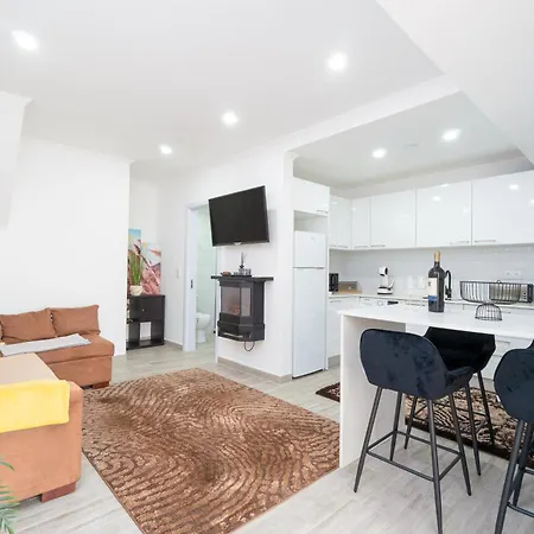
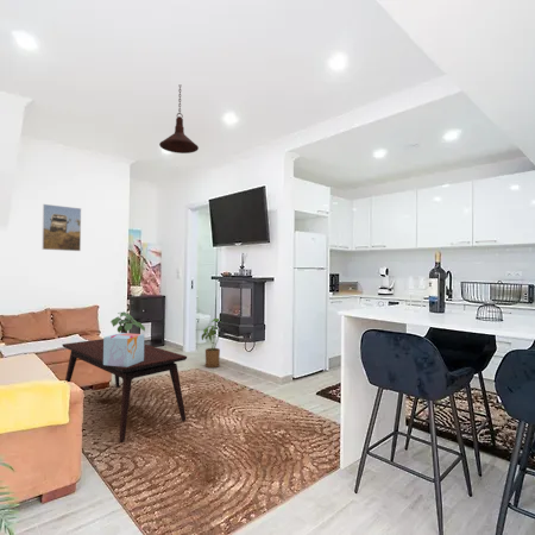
+ pendant light [158,86,200,155]
+ coffee table [62,338,188,443]
+ potted plant [109,310,146,334]
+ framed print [42,203,82,252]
+ house plant [200,317,221,369]
+ decorative box [102,332,145,367]
